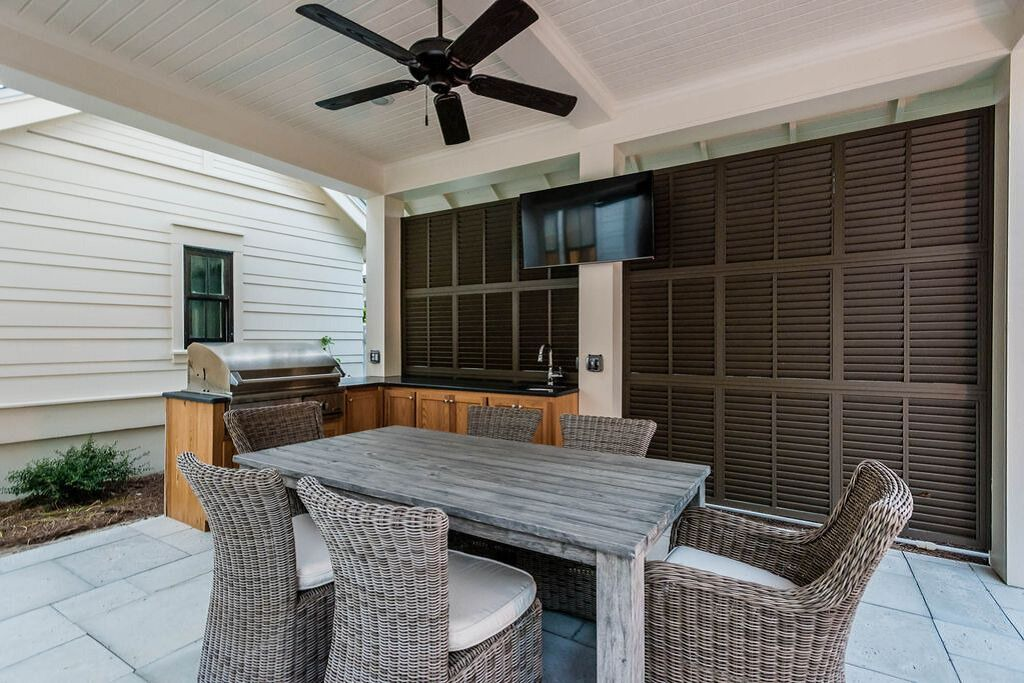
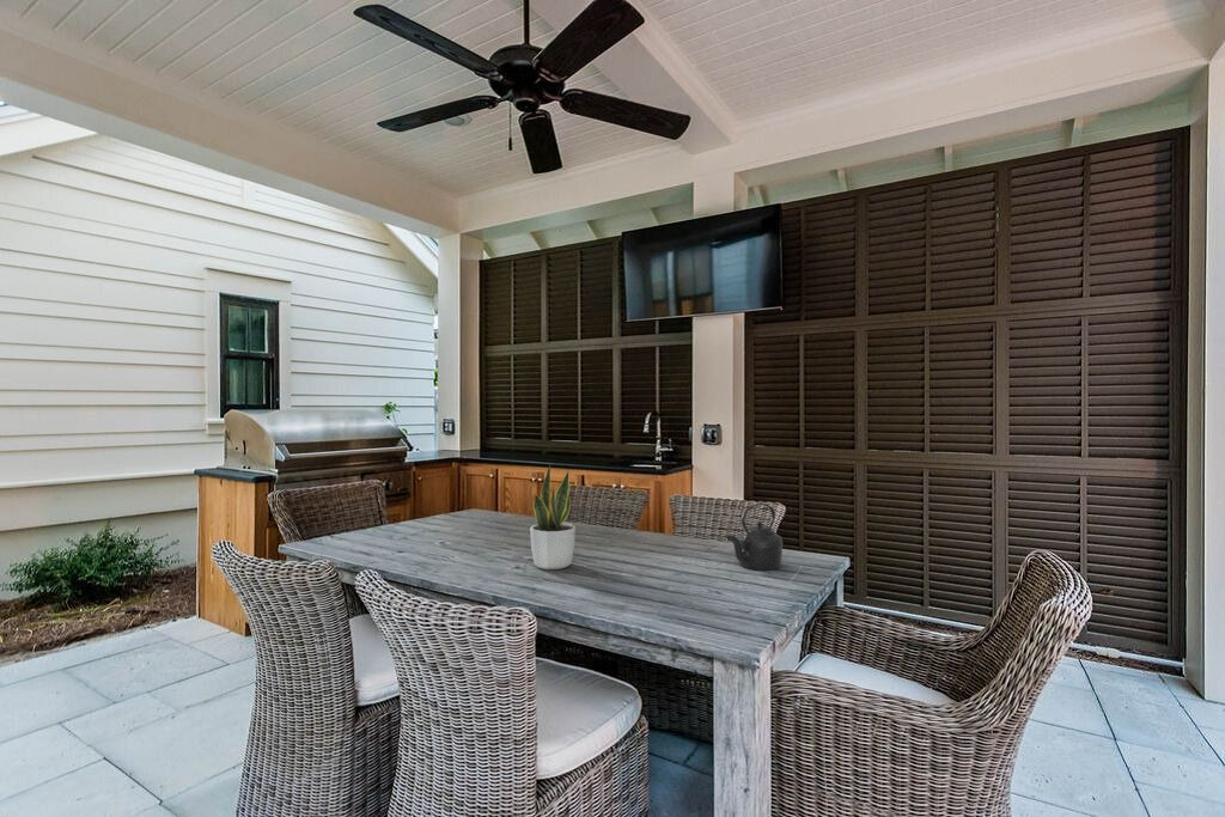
+ potted plant [529,463,577,571]
+ kettle [725,502,784,572]
